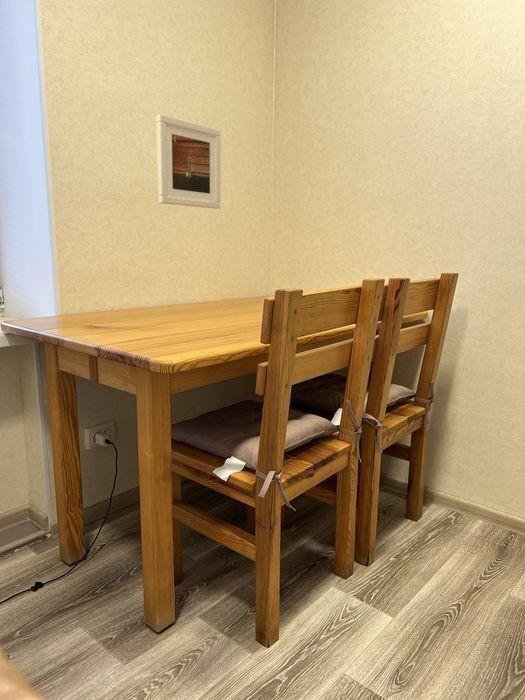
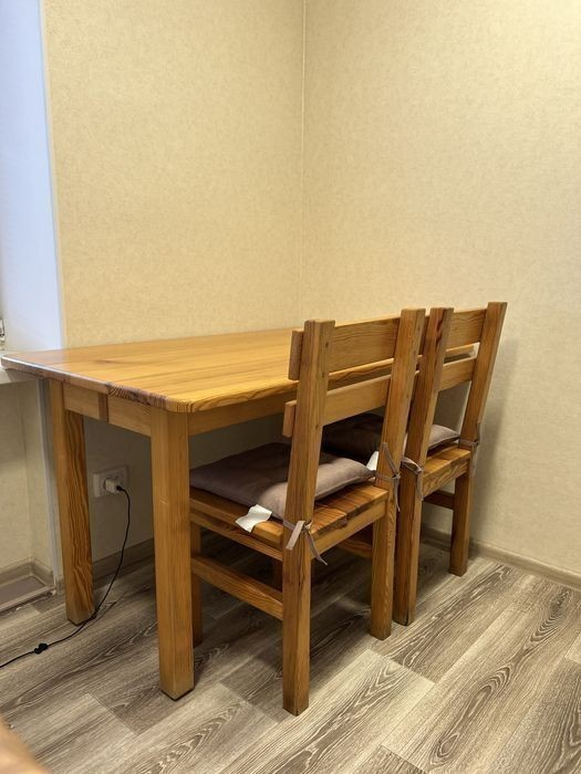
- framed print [156,113,222,210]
